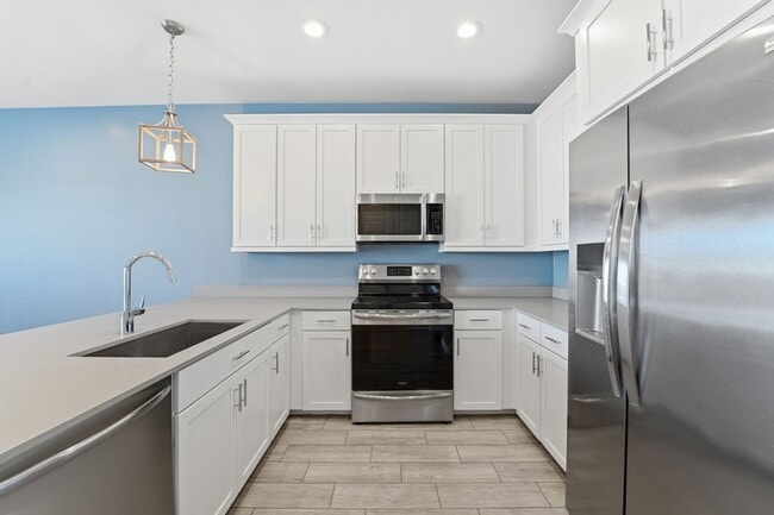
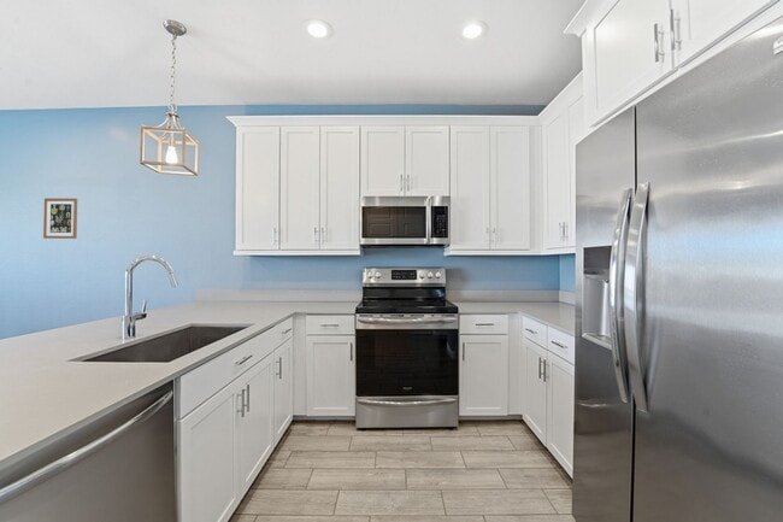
+ wall art [42,198,78,240]
